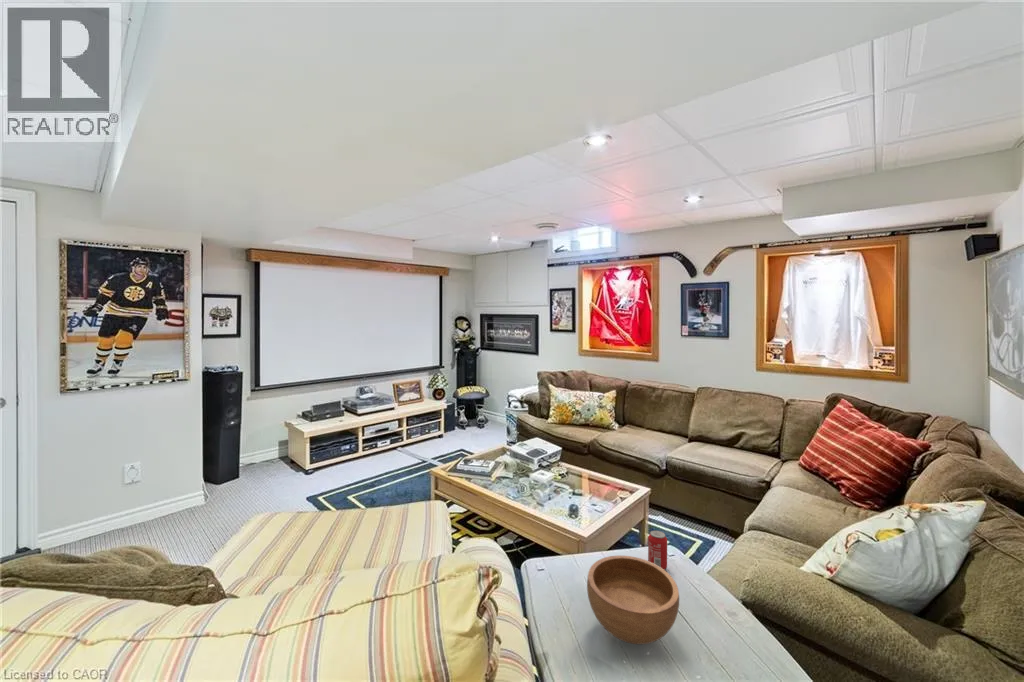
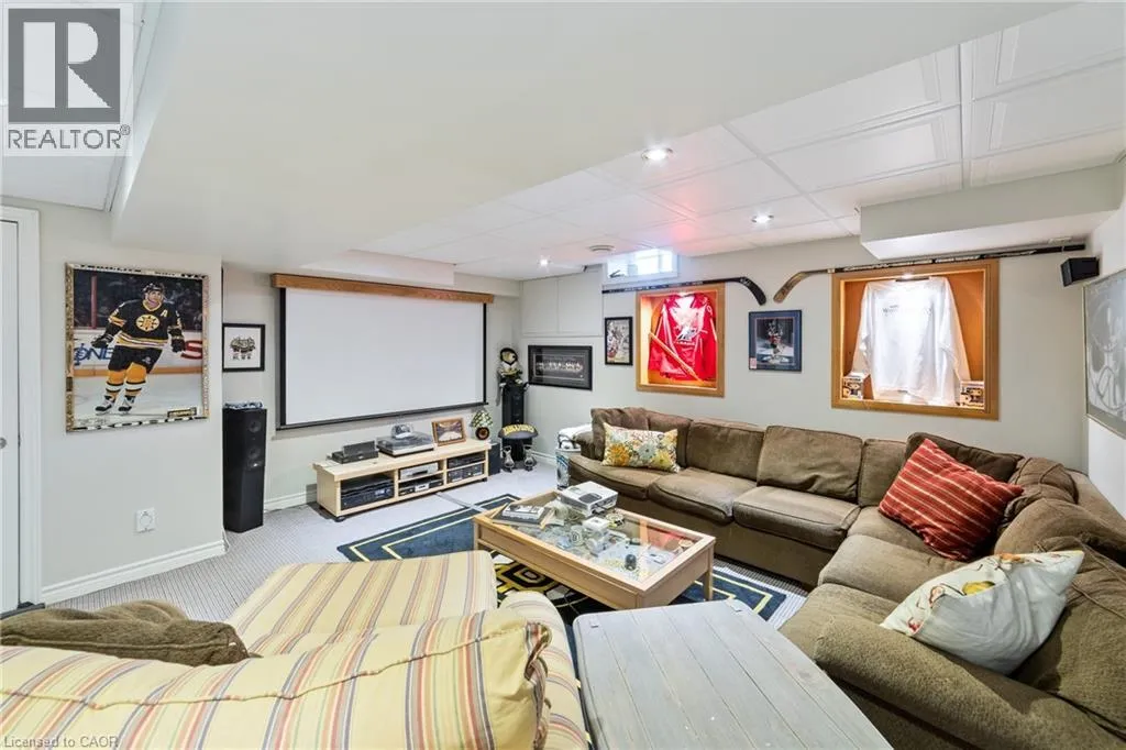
- beverage can [647,529,668,570]
- bowl [586,554,680,646]
